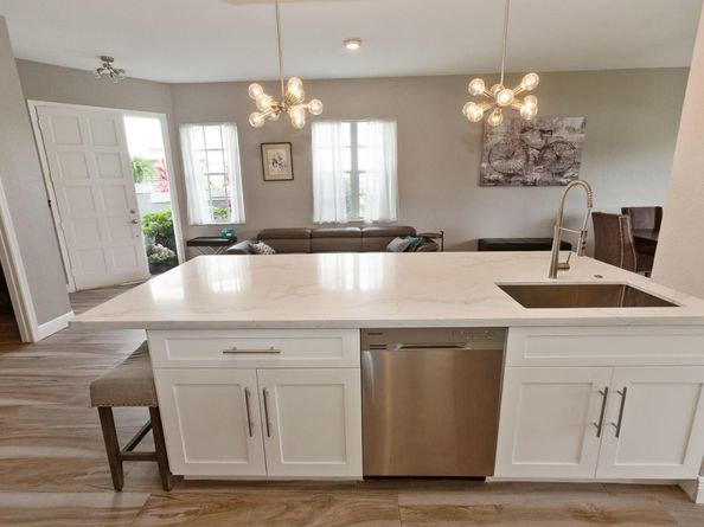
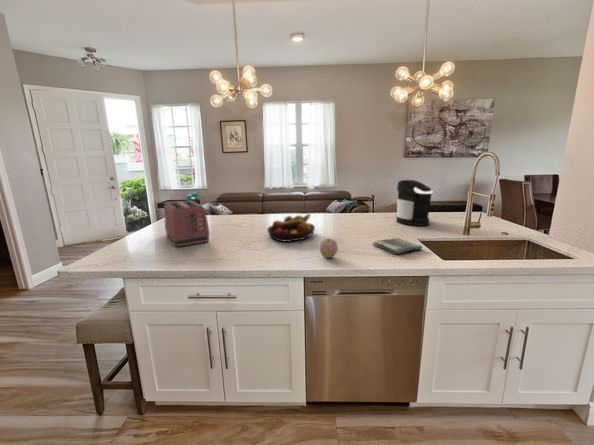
+ apple [319,238,339,259]
+ coffee maker [396,179,434,227]
+ dish towel [372,237,423,255]
+ fruit bowl [266,213,316,243]
+ toaster [163,200,211,247]
